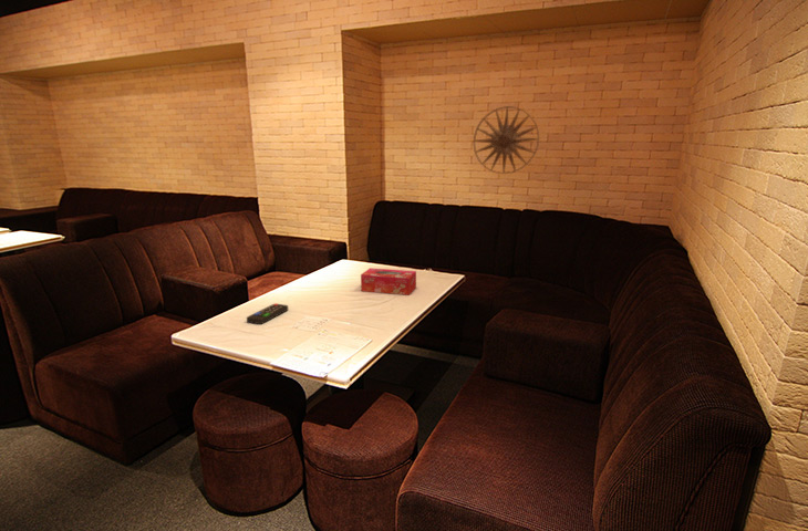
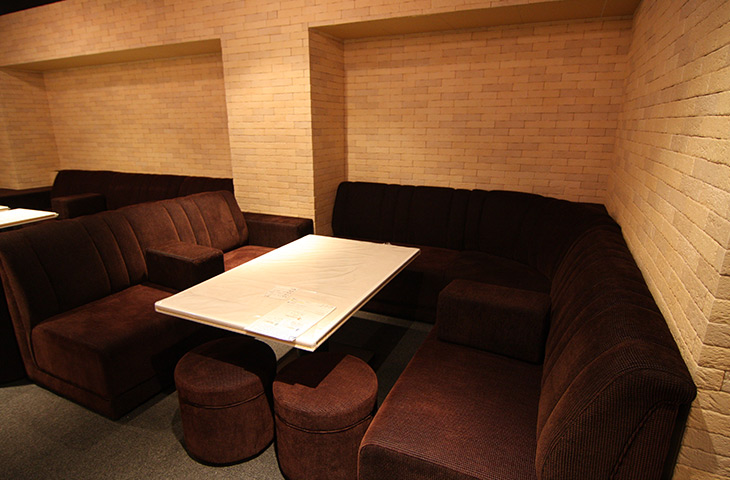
- wall art [473,105,540,175]
- tissue box [360,267,417,296]
- remote control [246,302,289,325]
